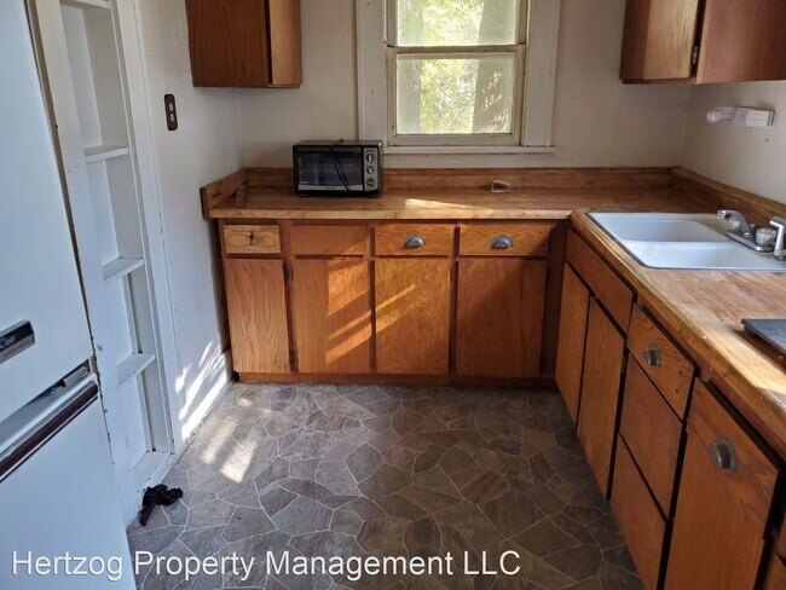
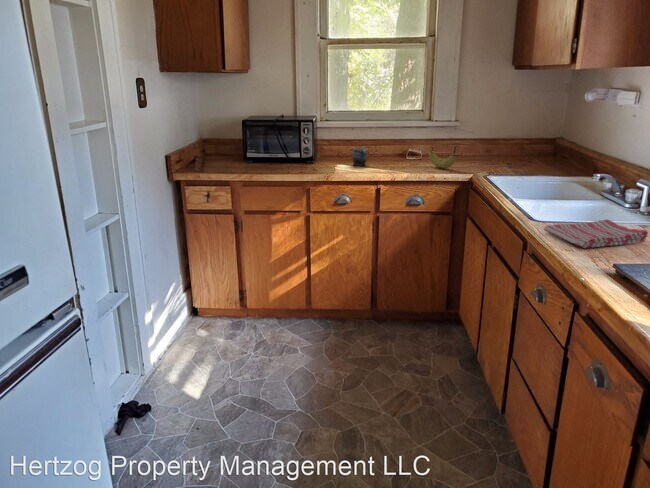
+ fruit [428,144,458,169]
+ dish towel [543,218,649,249]
+ mug [351,146,369,167]
